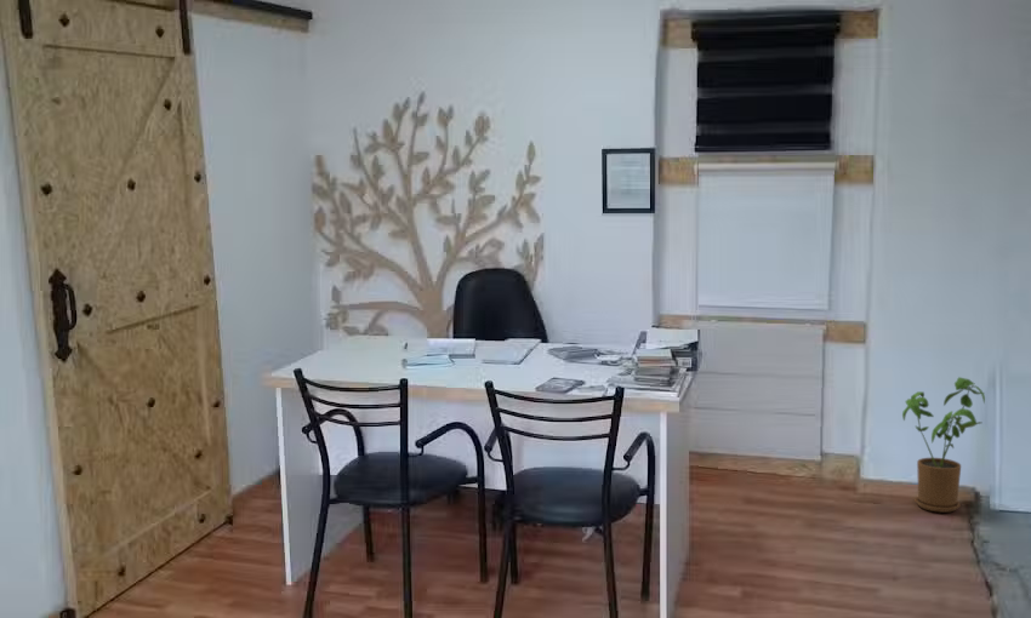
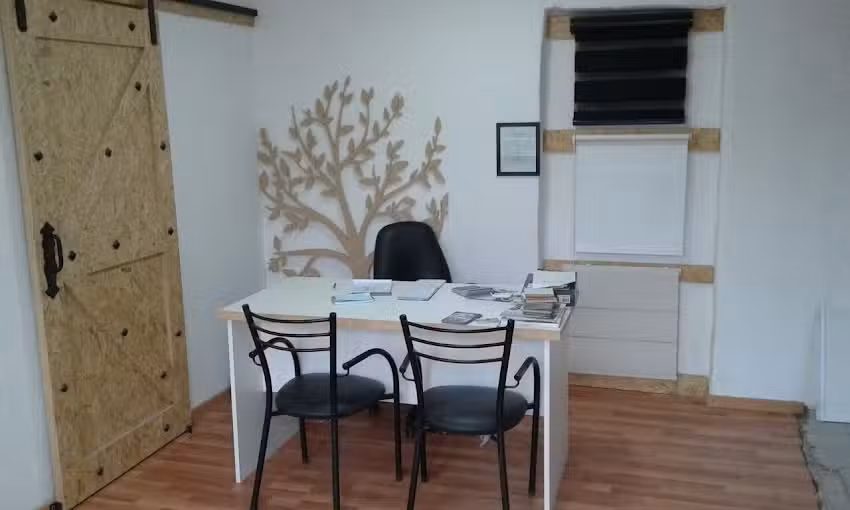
- house plant [901,376,986,514]
